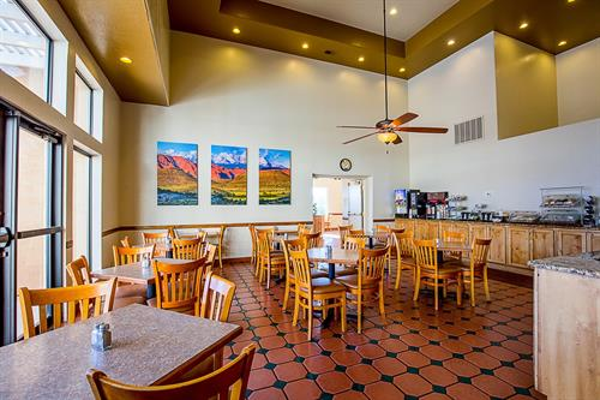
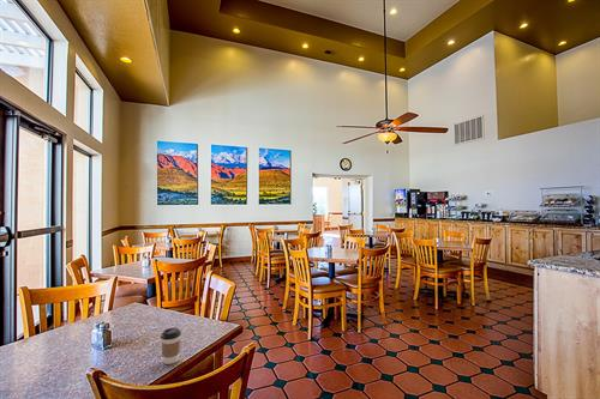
+ coffee cup [160,327,182,365]
